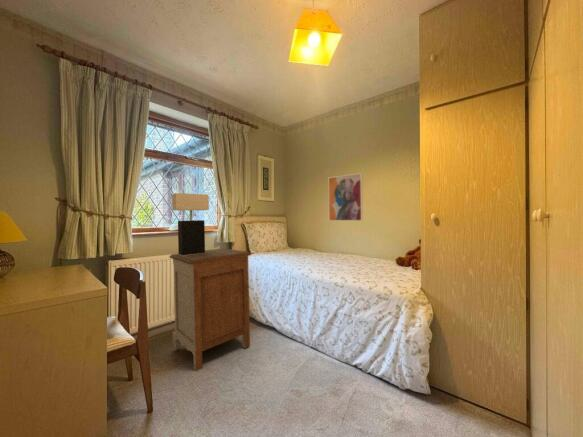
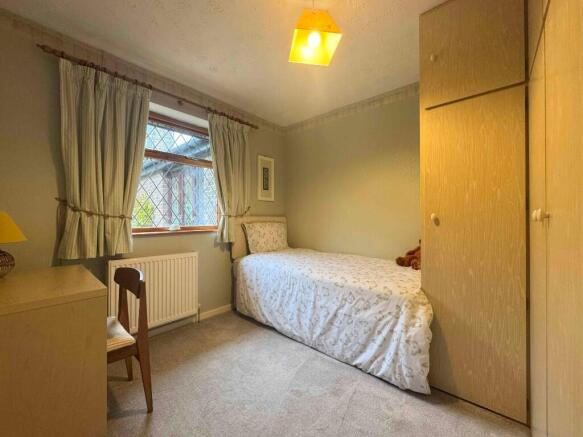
- wall art [327,172,364,222]
- table lamp [171,192,210,255]
- nightstand [169,247,252,372]
